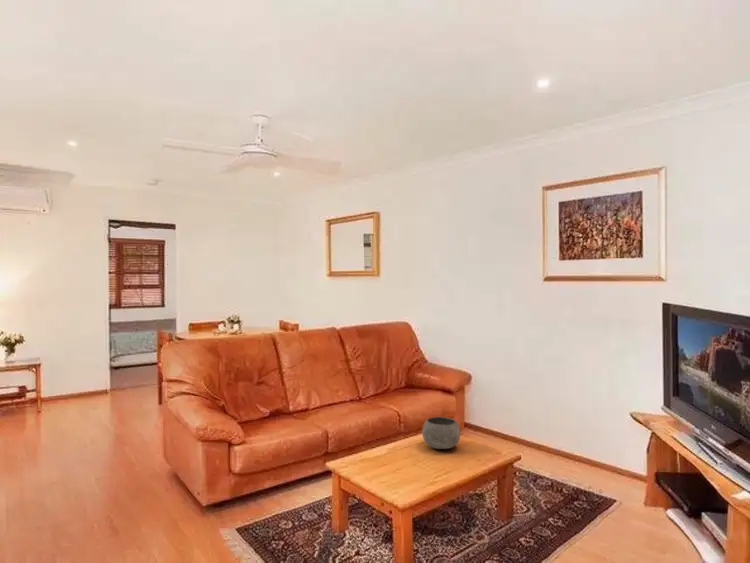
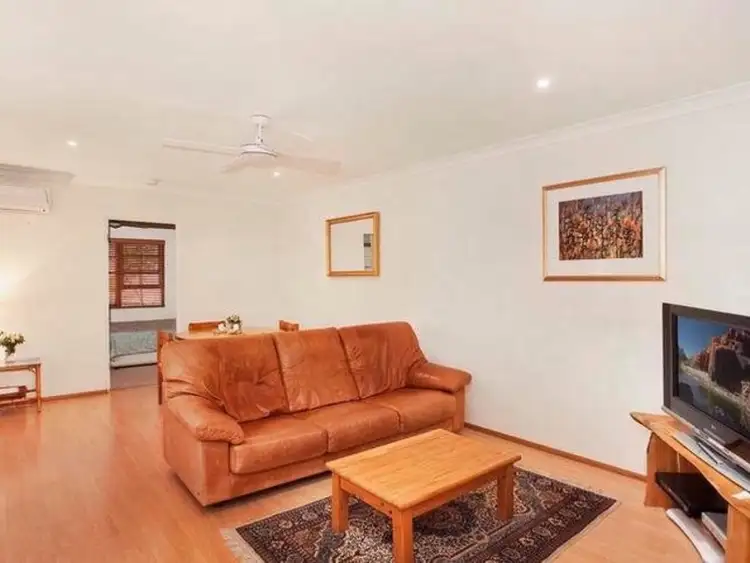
- bowl [421,416,461,450]
